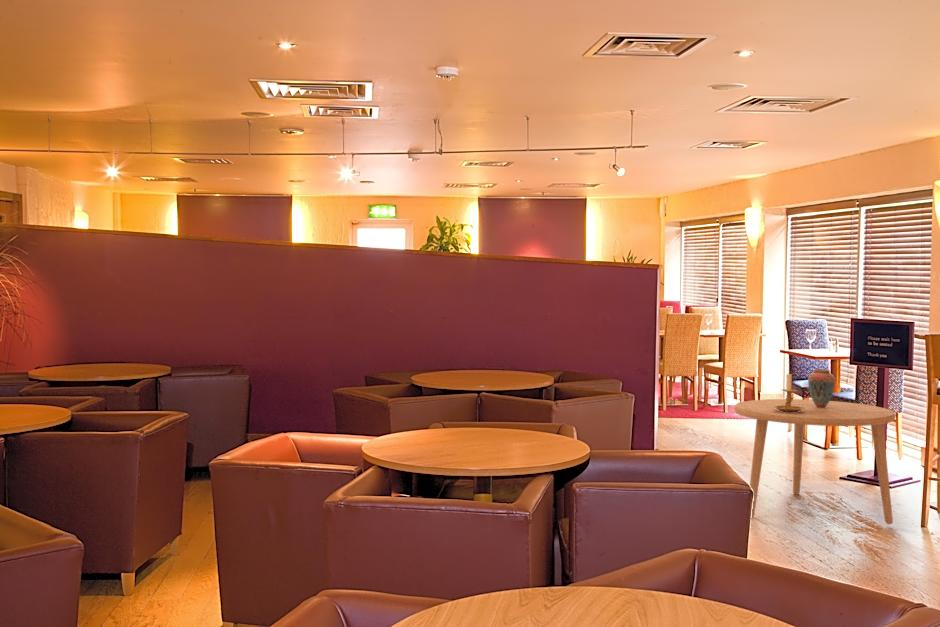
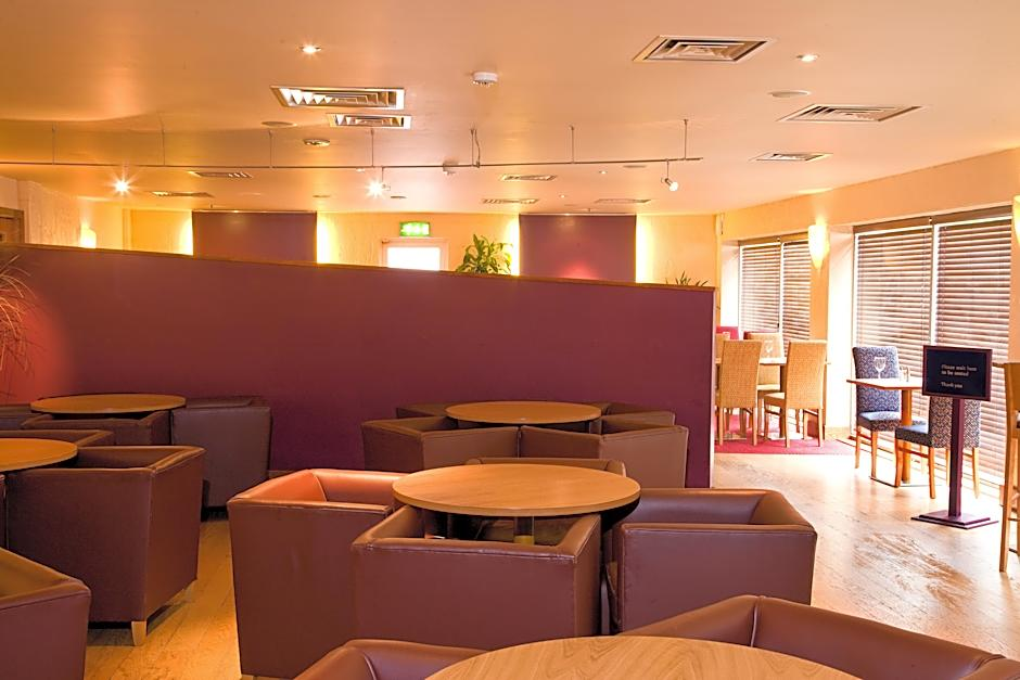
- vase [807,368,836,408]
- dining table [733,398,896,525]
- candle holder [772,372,805,412]
